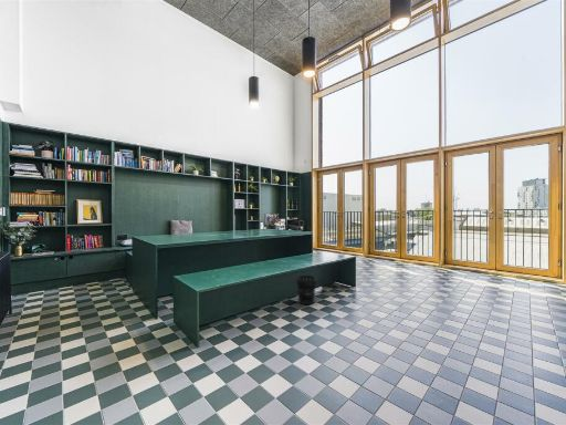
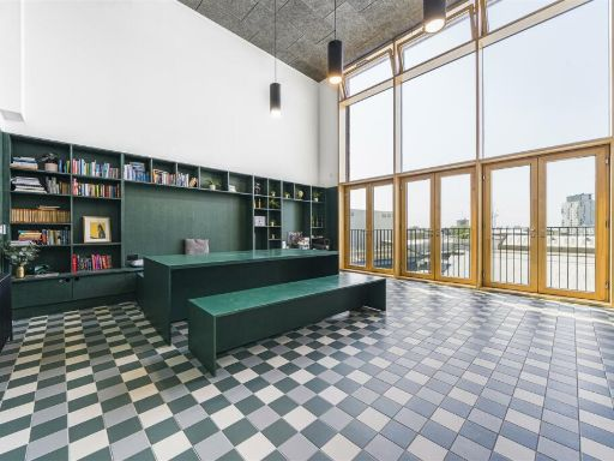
- wastebasket [295,274,317,305]
